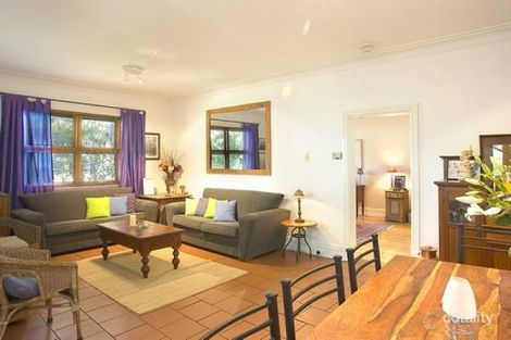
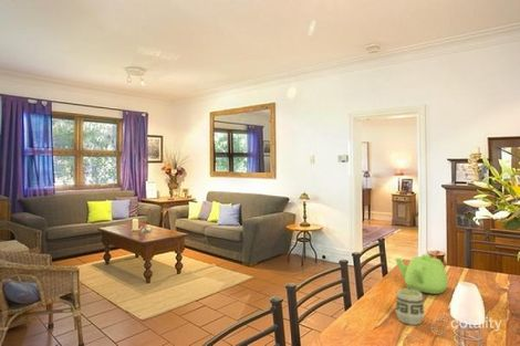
+ cup [394,289,425,326]
+ teapot [394,253,449,295]
